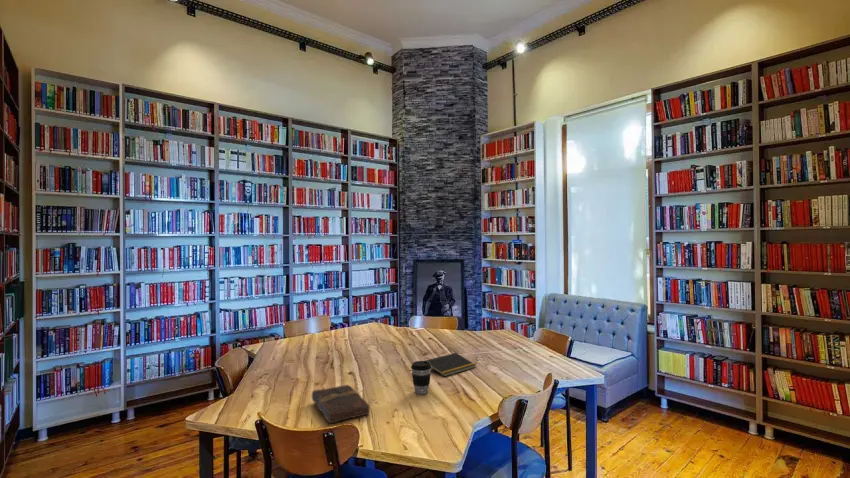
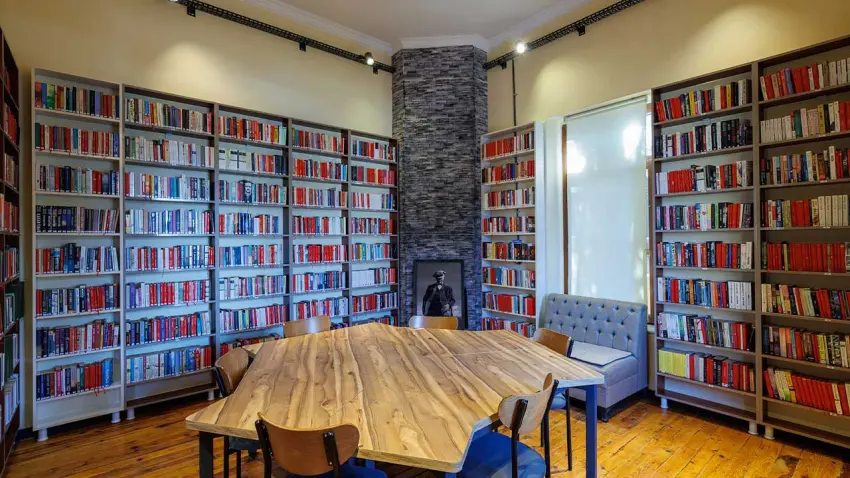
- book [311,384,371,424]
- notepad [425,352,477,378]
- coffee cup [410,360,432,395]
